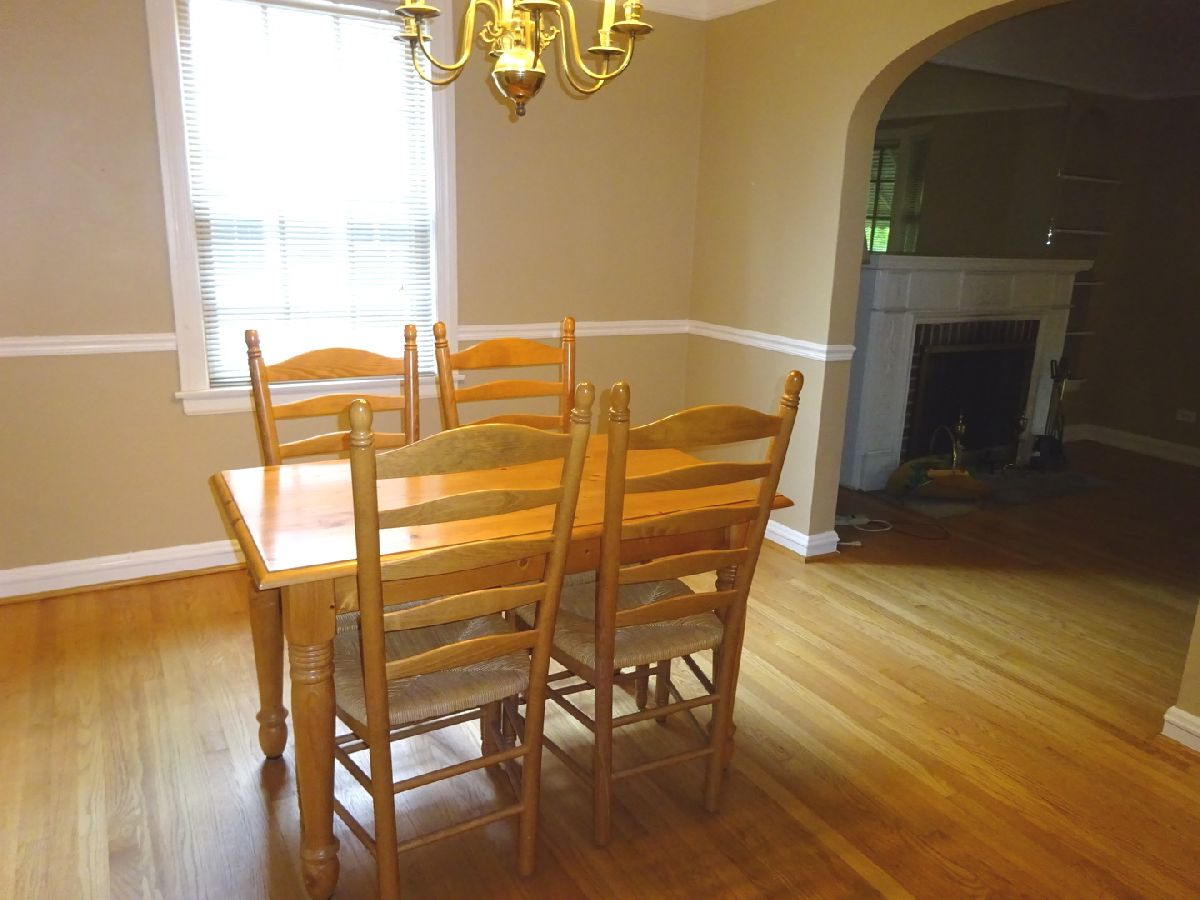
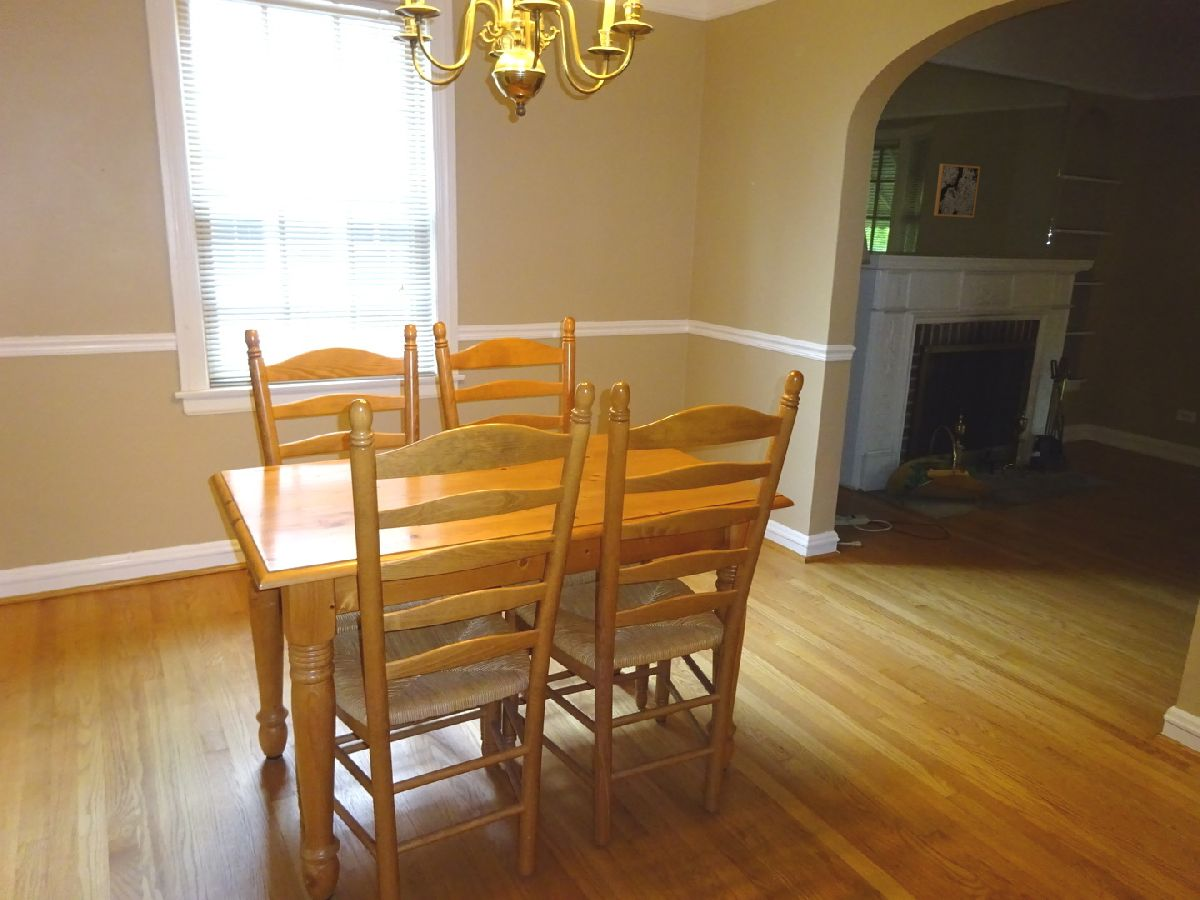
+ wall art [933,163,981,218]
